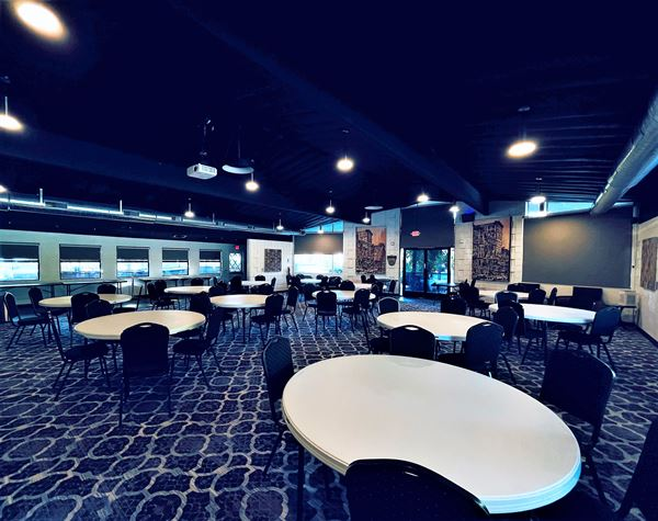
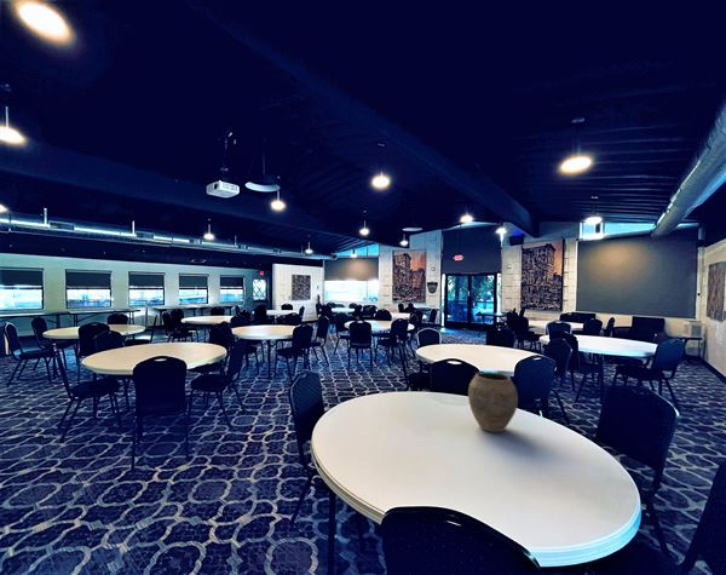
+ vase [467,370,519,433]
